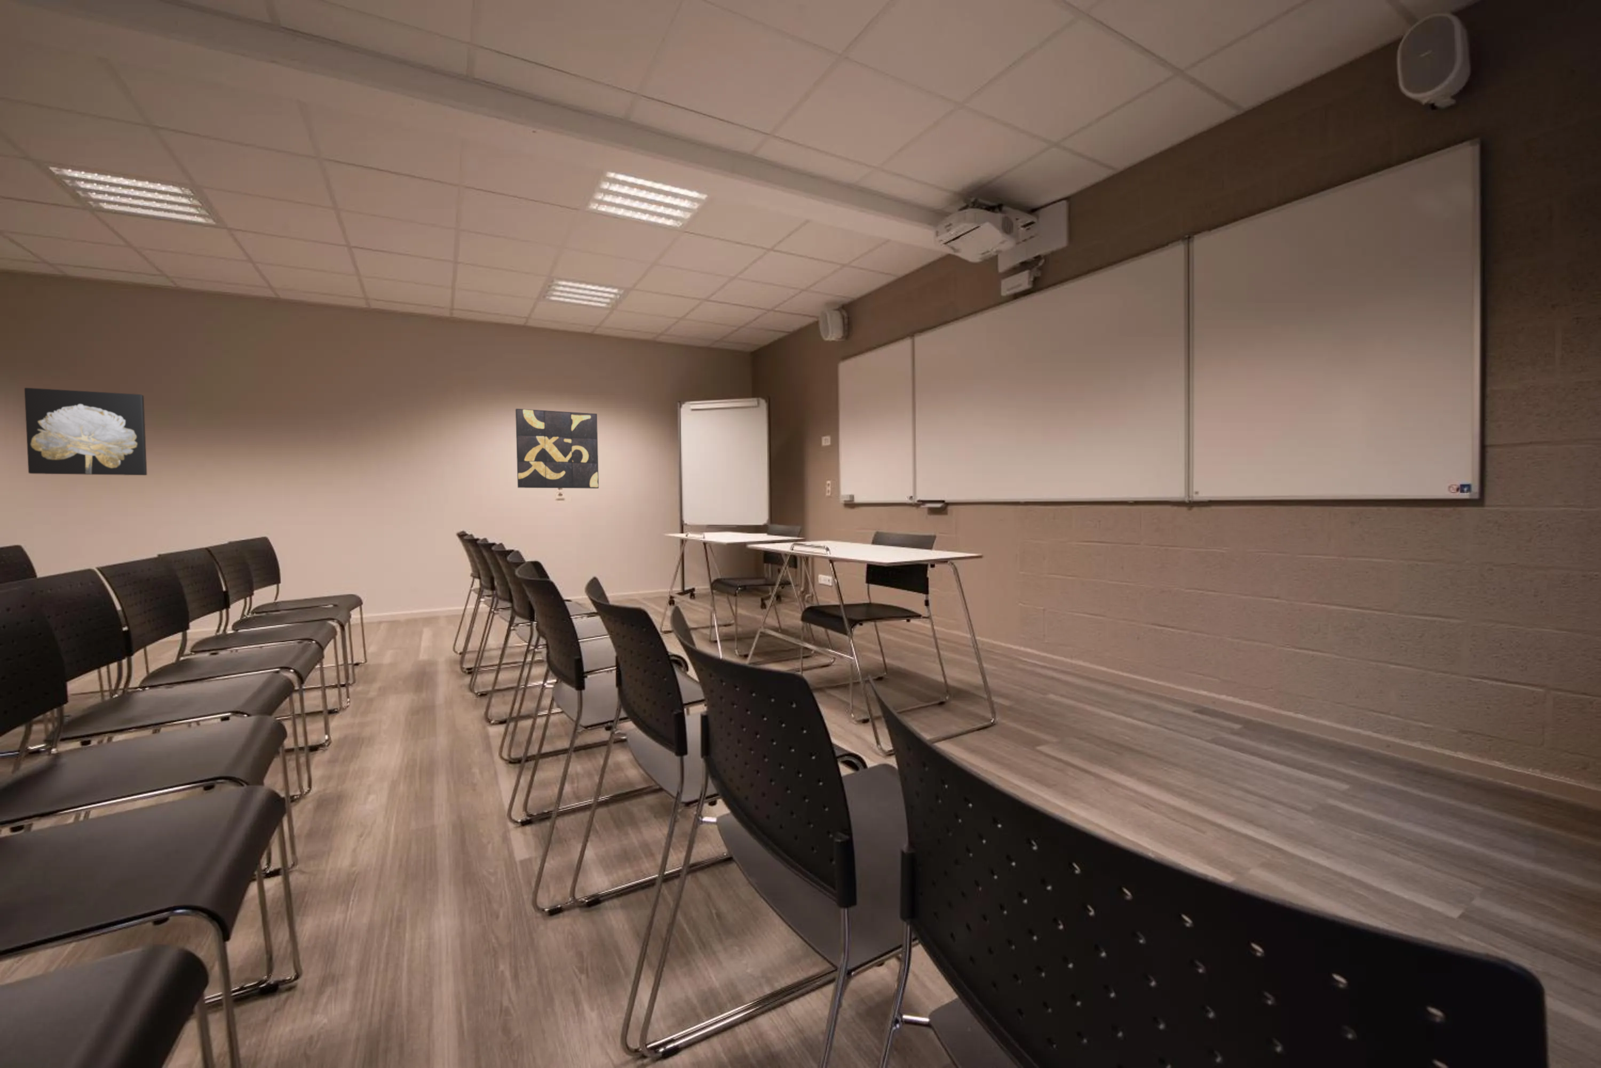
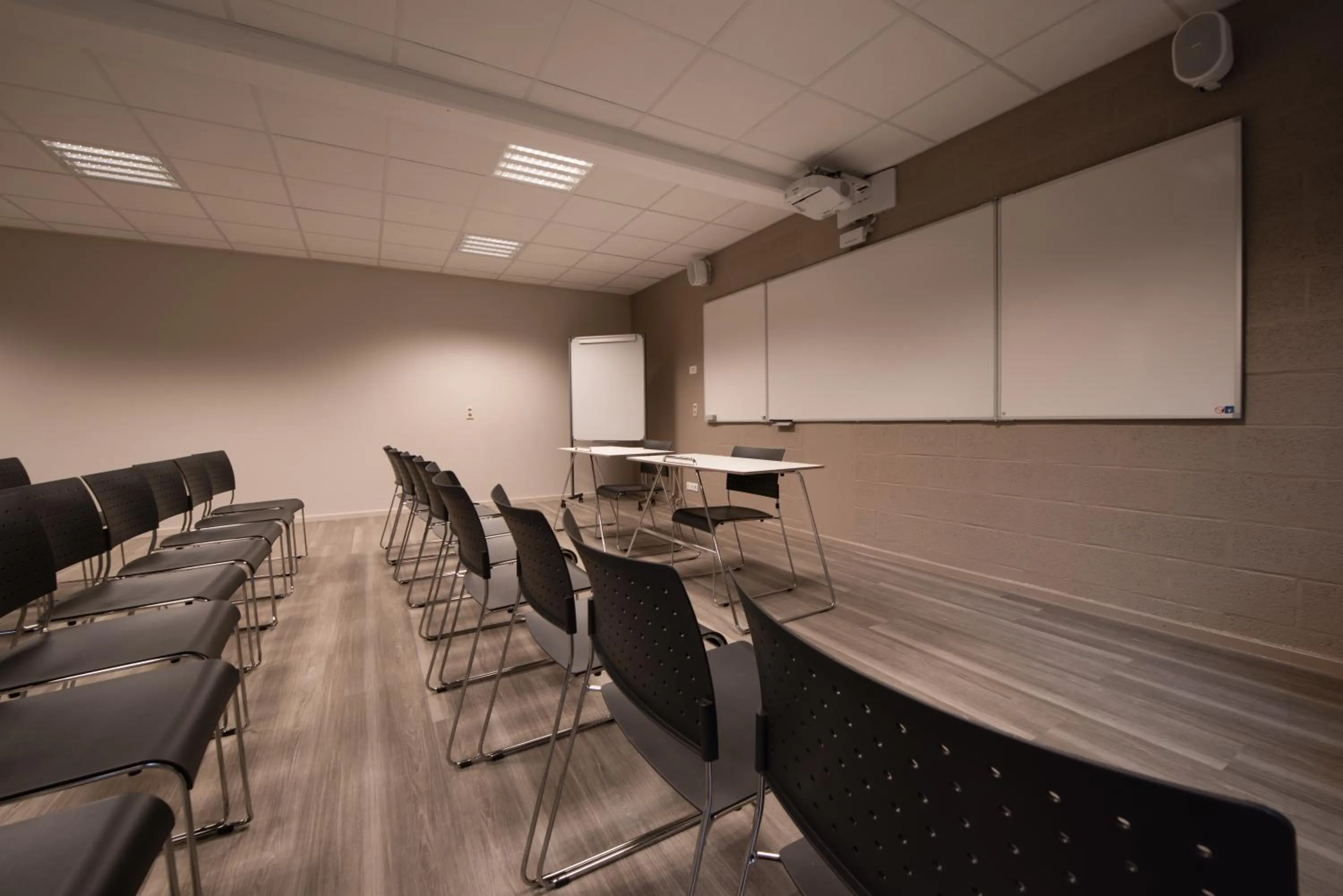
- wall art [515,408,600,489]
- wall art [24,387,148,476]
